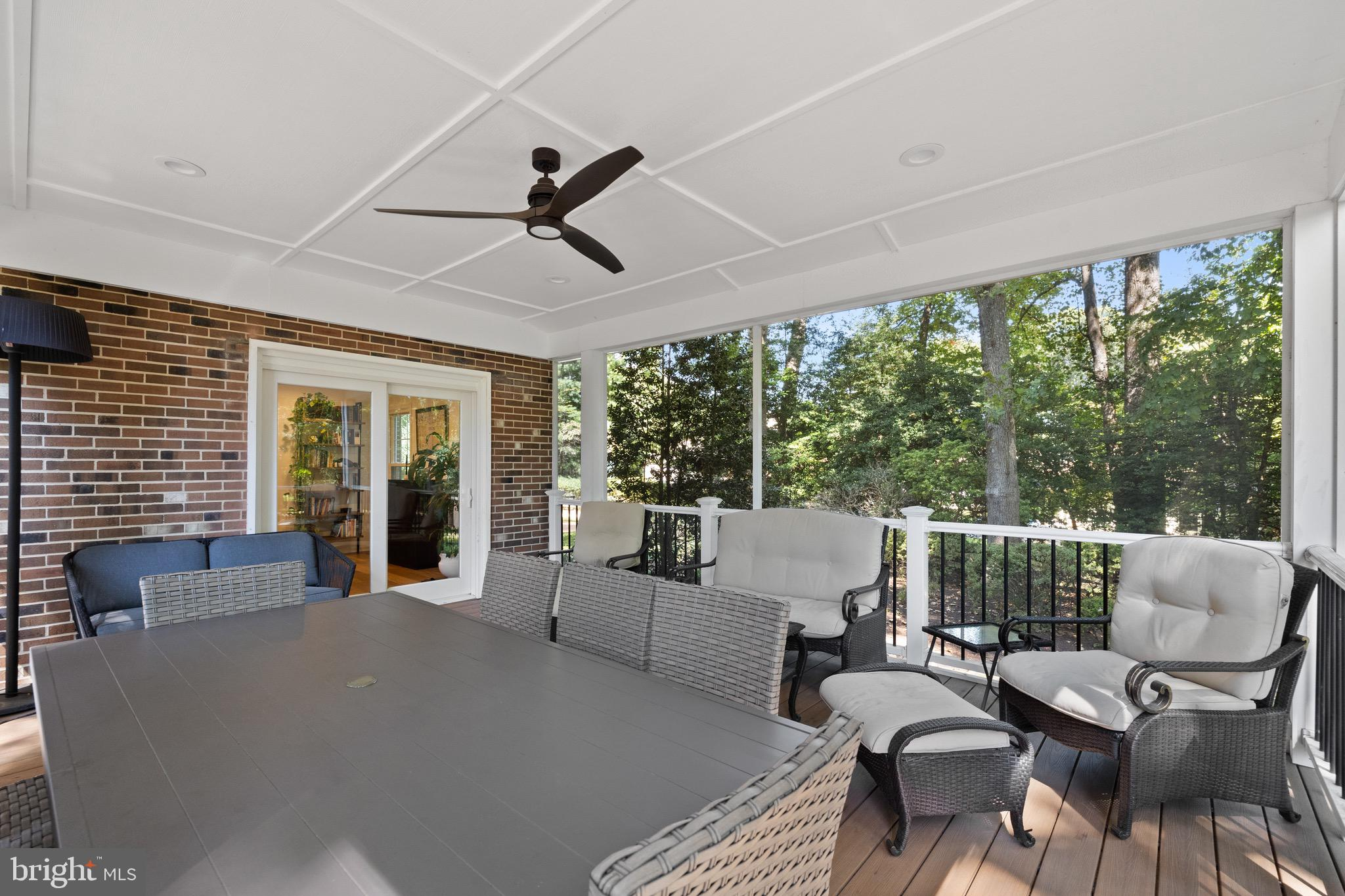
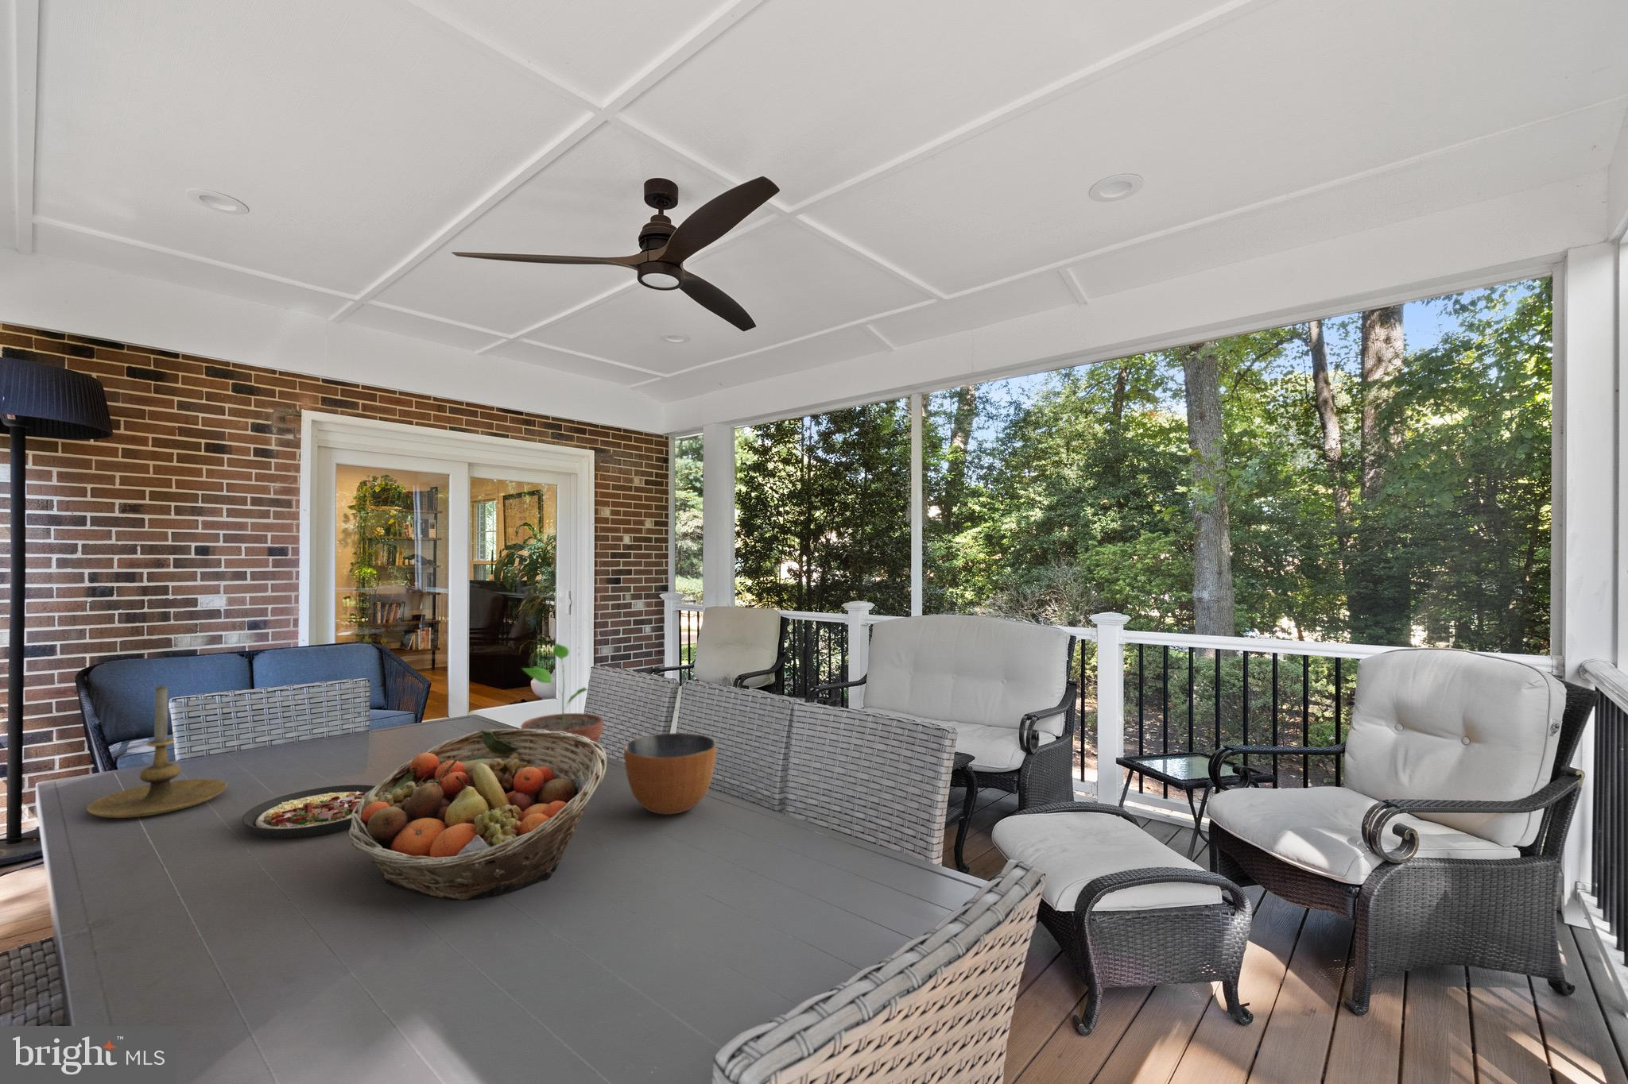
+ potted plant [520,642,604,769]
+ bowl [623,732,717,815]
+ plate [242,784,376,840]
+ candle holder [86,684,228,819]
+ fruit basket [346,728,608,900]
